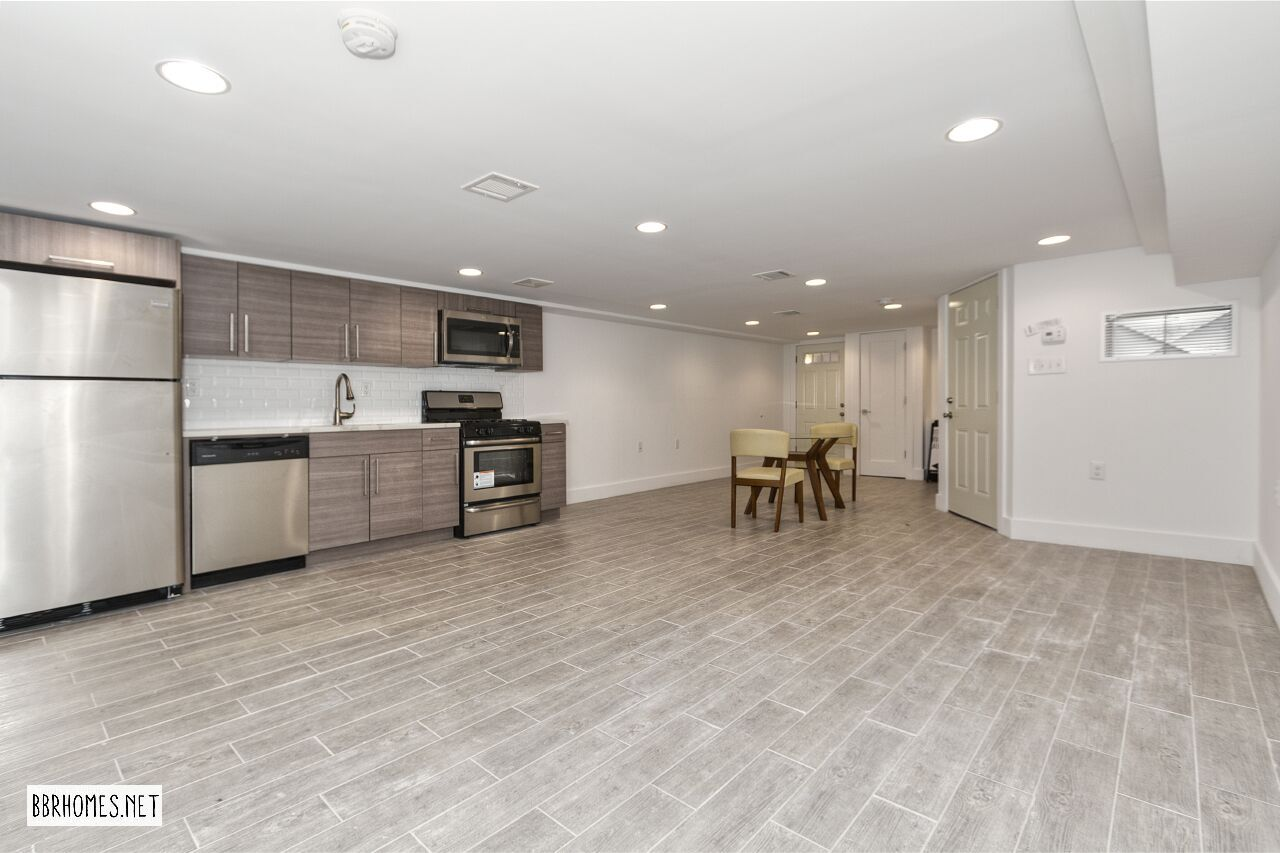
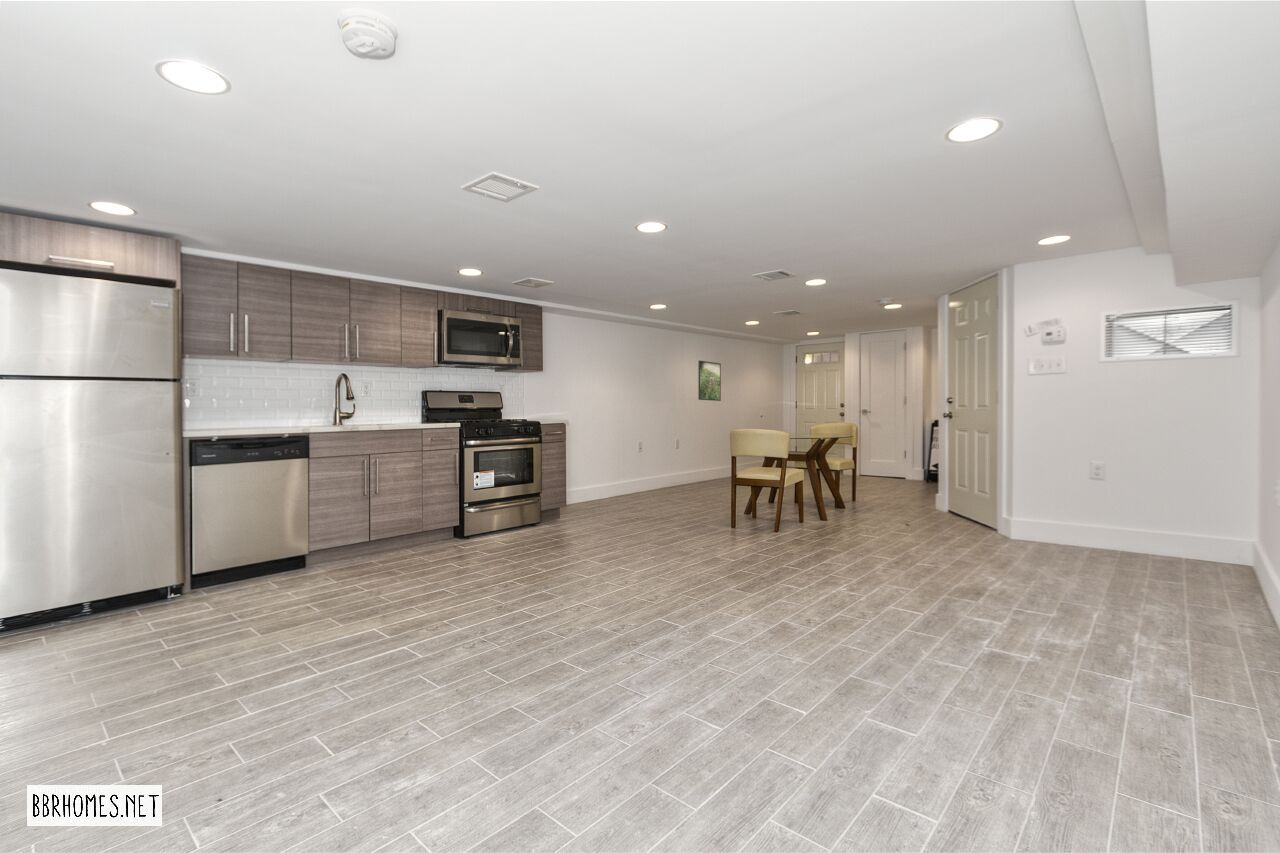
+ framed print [697,360,722,402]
